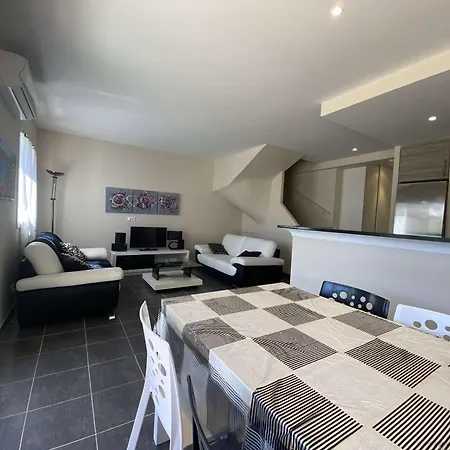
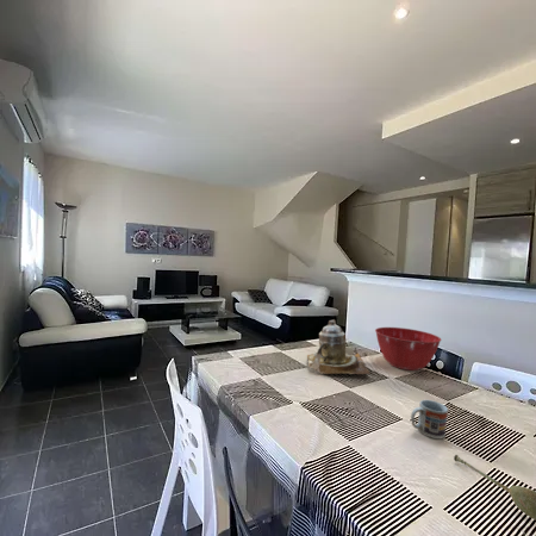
+ soupspoon [453,454,536,522]
+ teapot [306,319,372,375]
+ cup [410,399,449,440]
+ mixing bowl [374,326,442,372]
